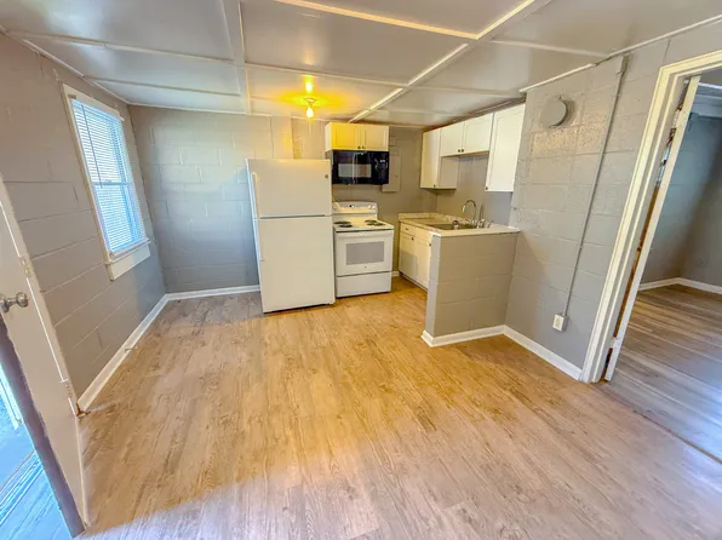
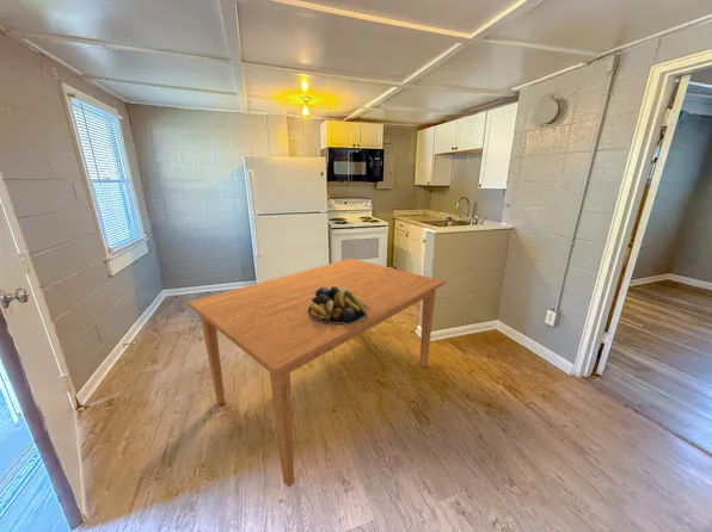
+ fruit bowl [307,286,368,324]
+ dining table [188,258,447,488]
